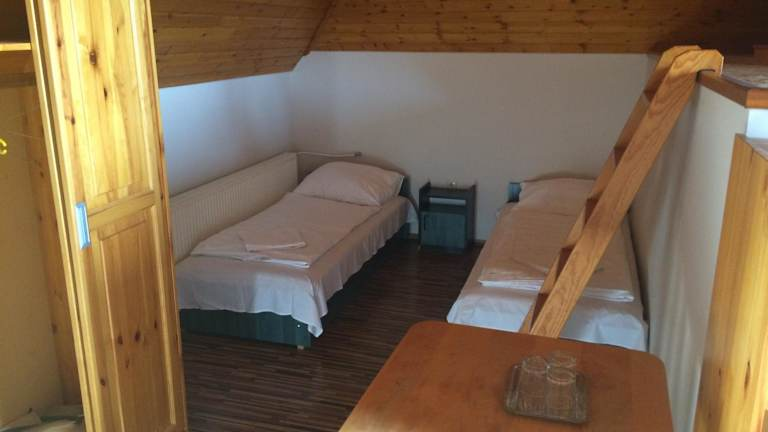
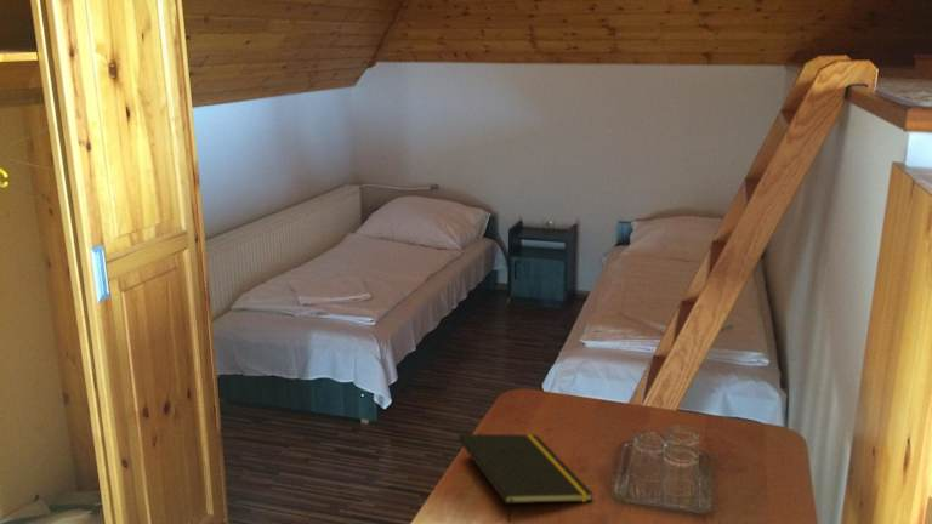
+ notepad [458,433,595,524]
